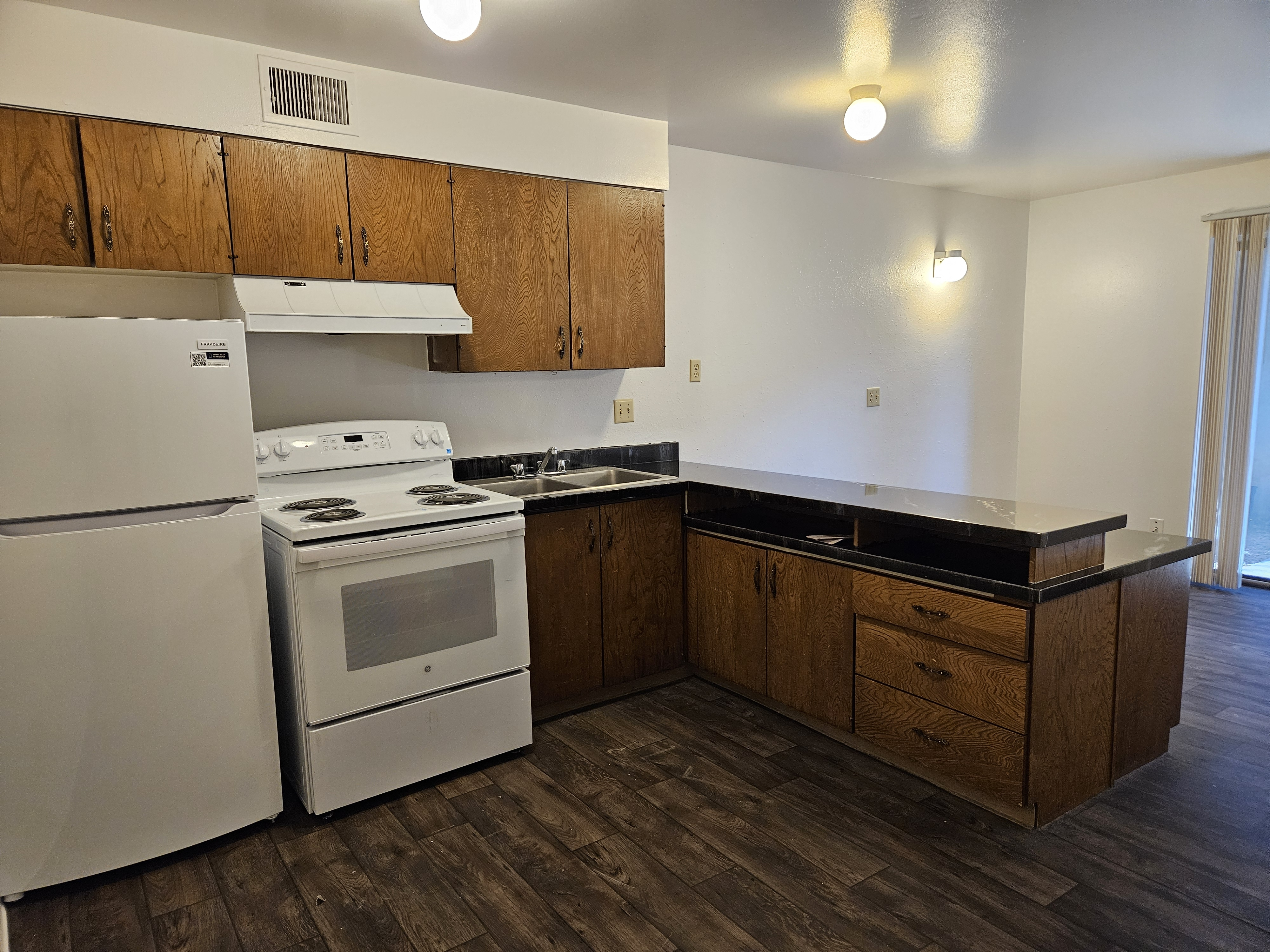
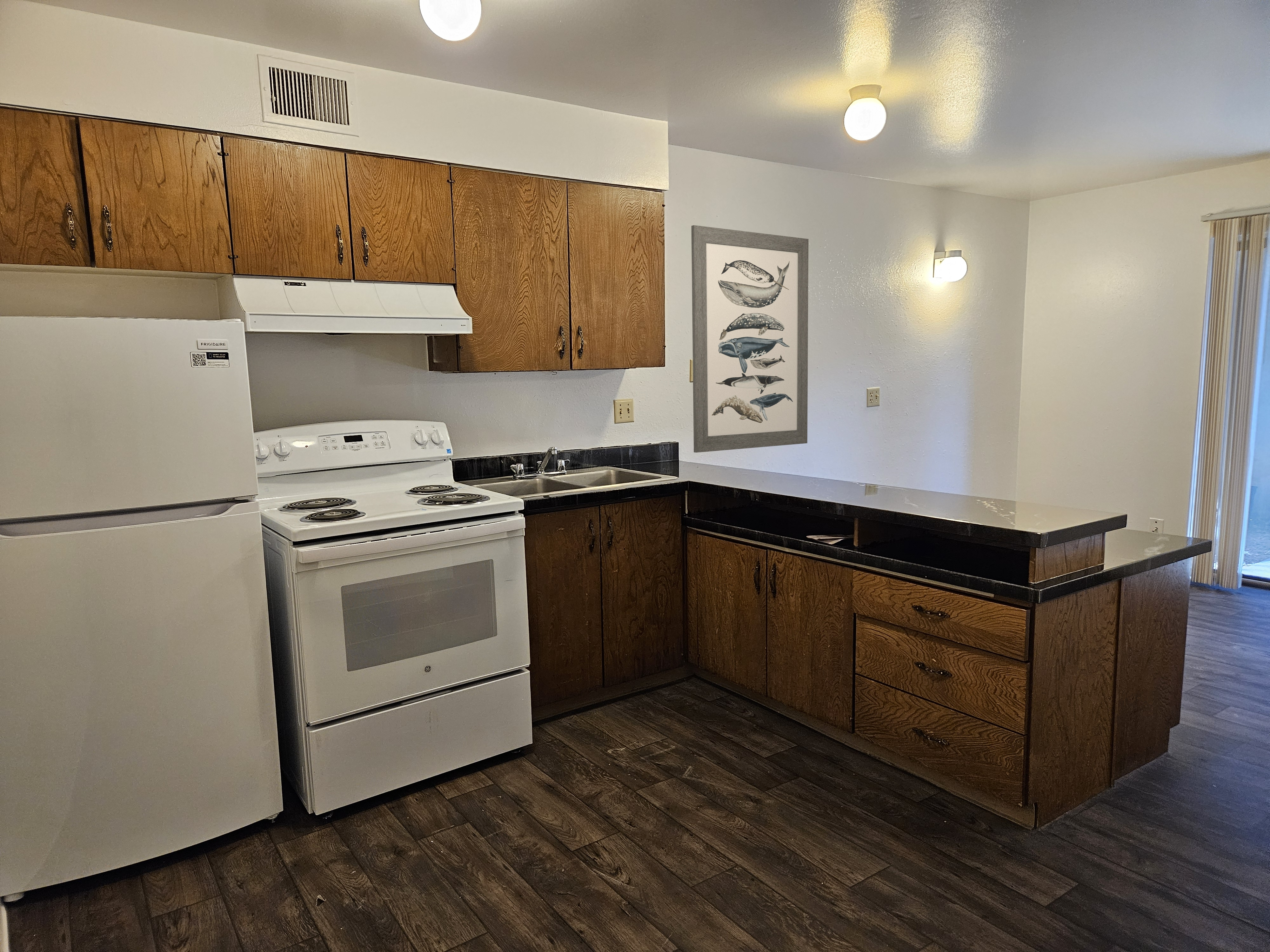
+ wall art [691,225,809,453]
